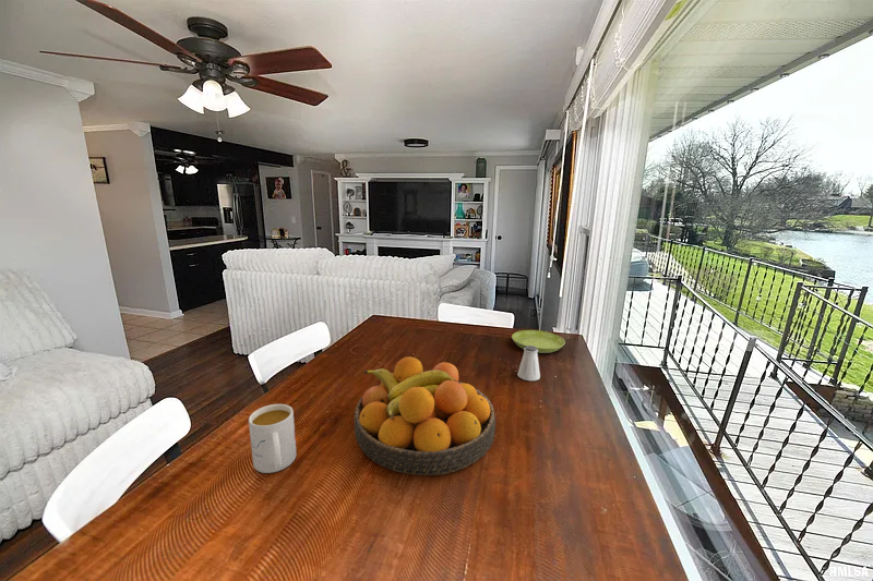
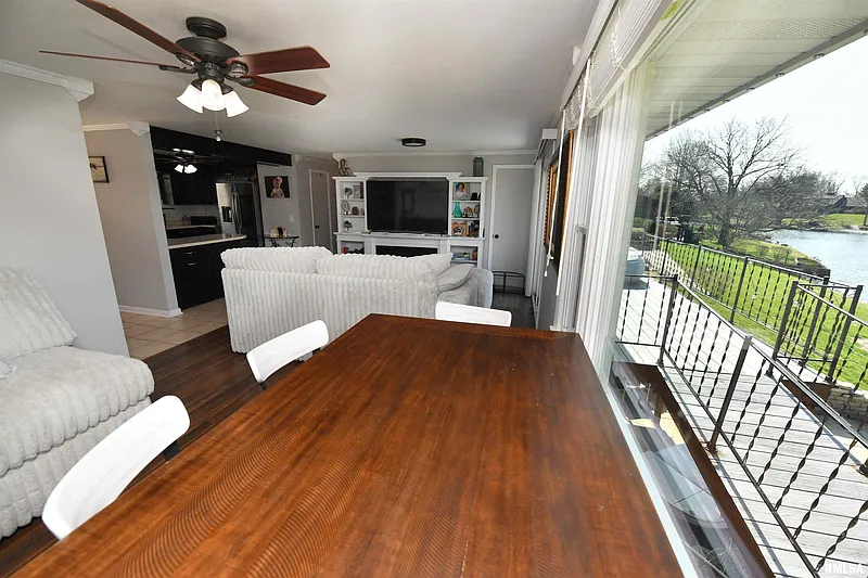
- saucer [511,329,566,354]
- saltshaker [516,346,541,382]
- fruit bowl [354,355,497,476]
- mug [248,403,298,474]
